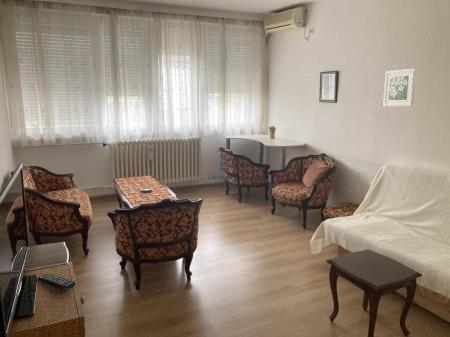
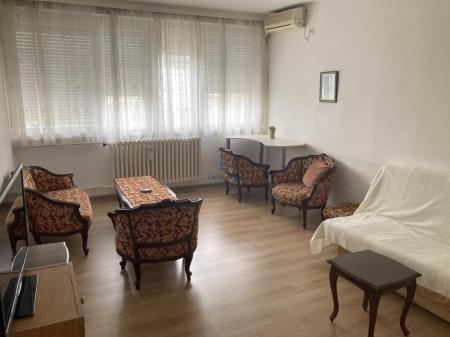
- remote control [36,272,77,290]
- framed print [382,68,417,107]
